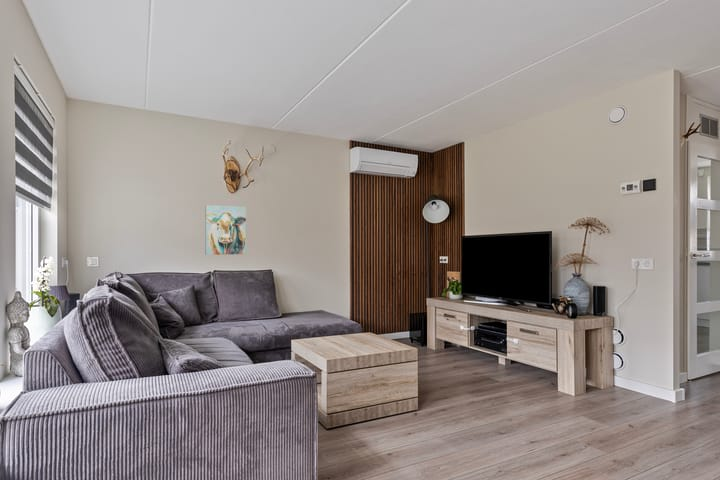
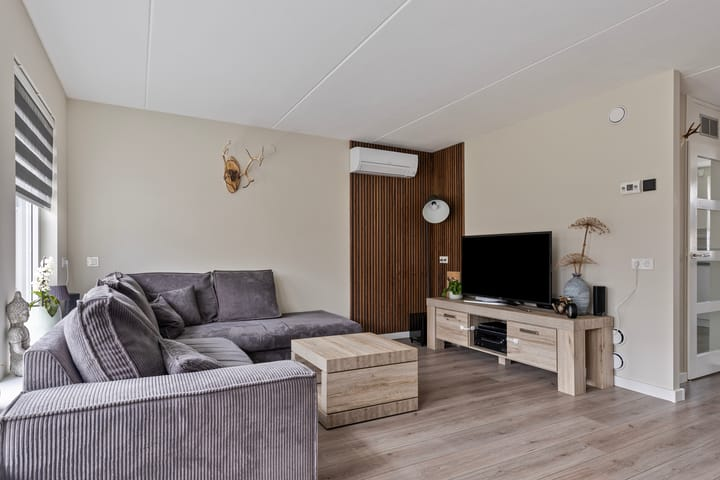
- wall art [204,204,247,256]
